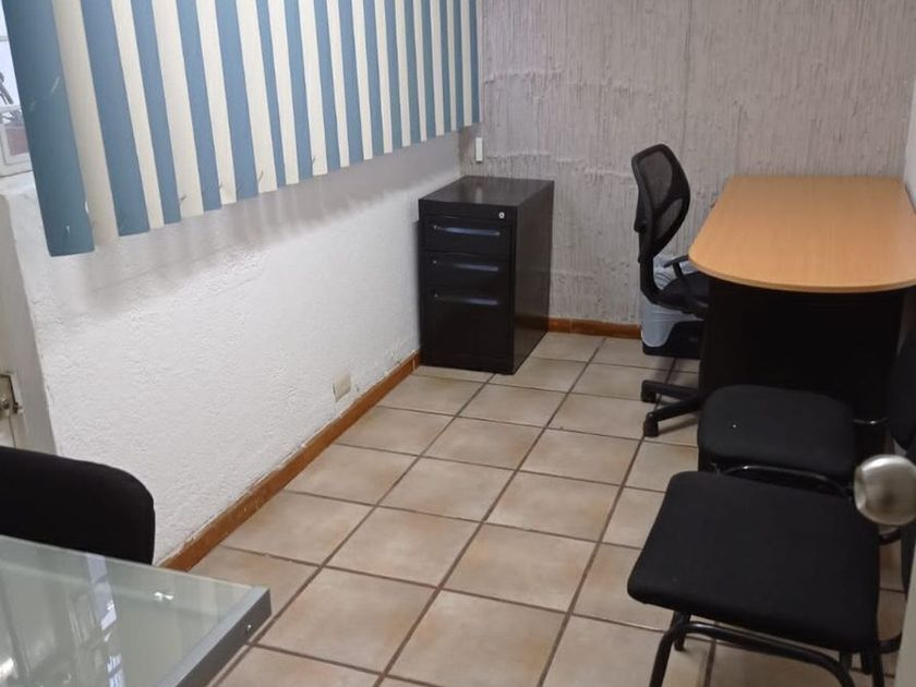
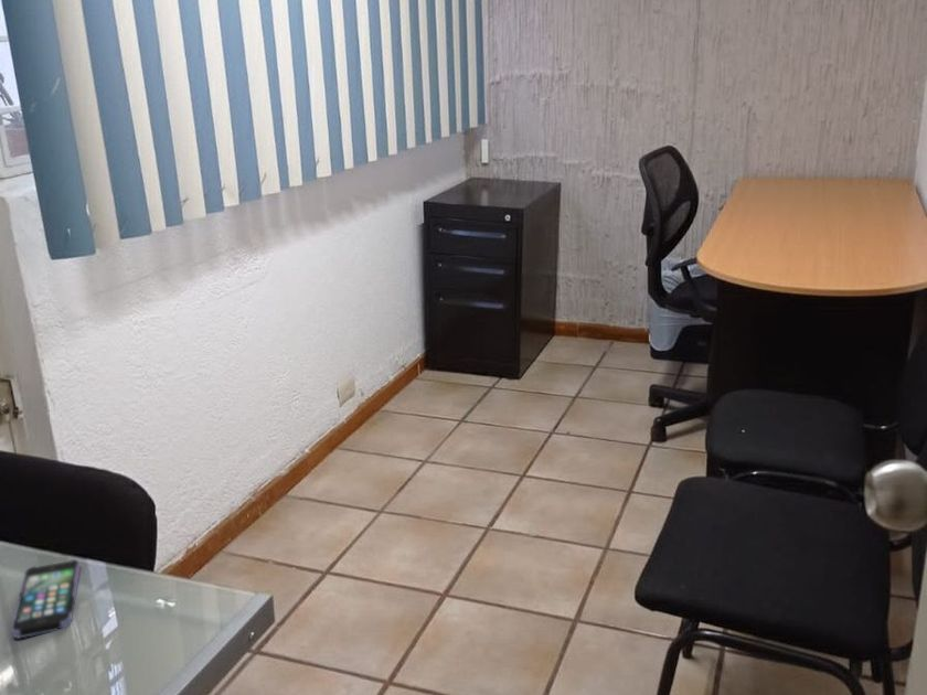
+ smartphone [10,558,82,639]
